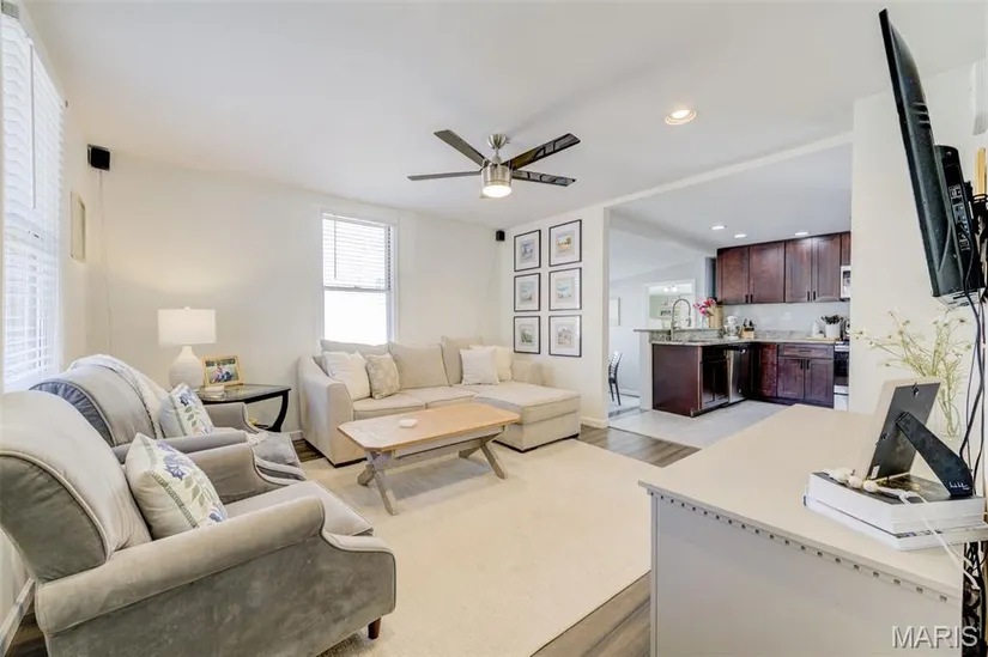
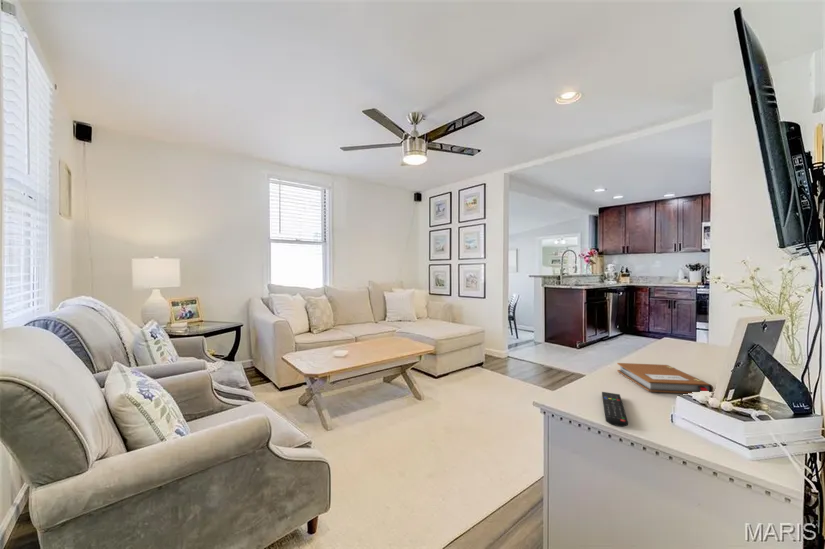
+ notebook [616,362,714,394]
+ remote control [601,391,629,428]
